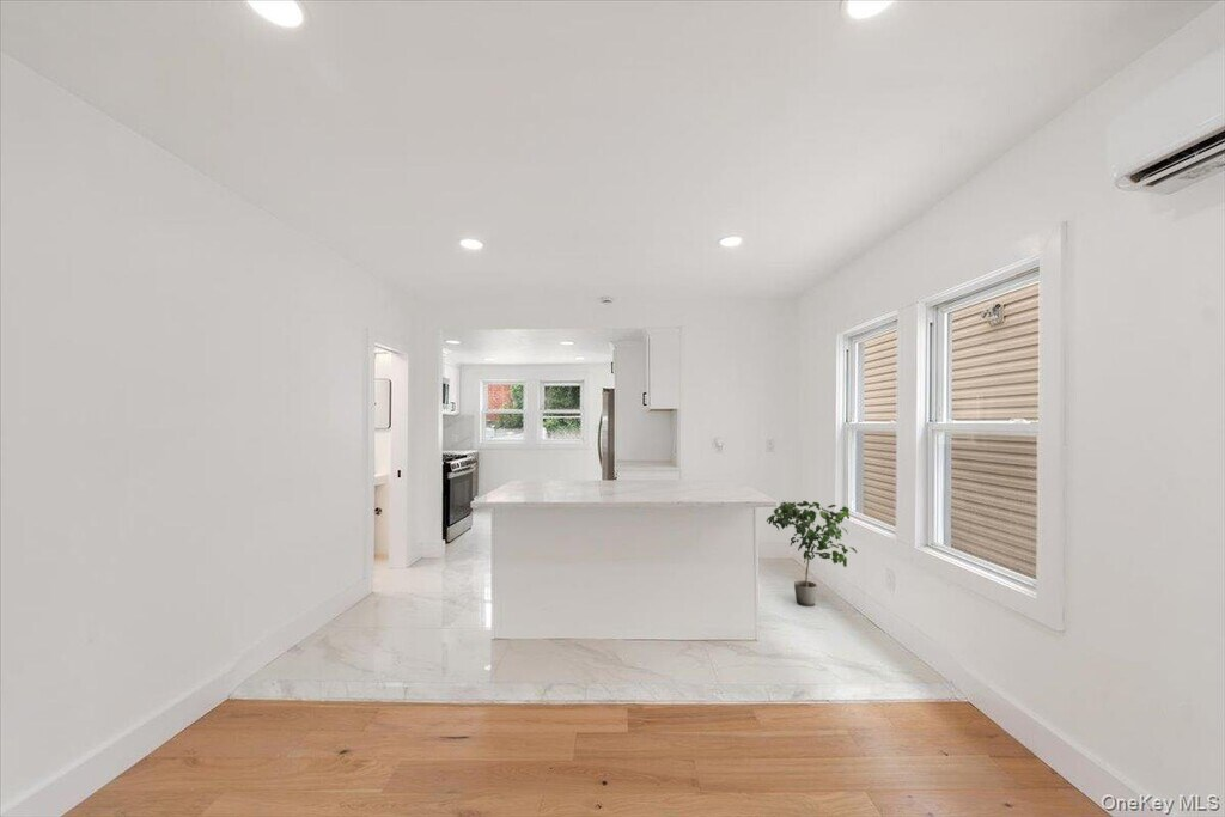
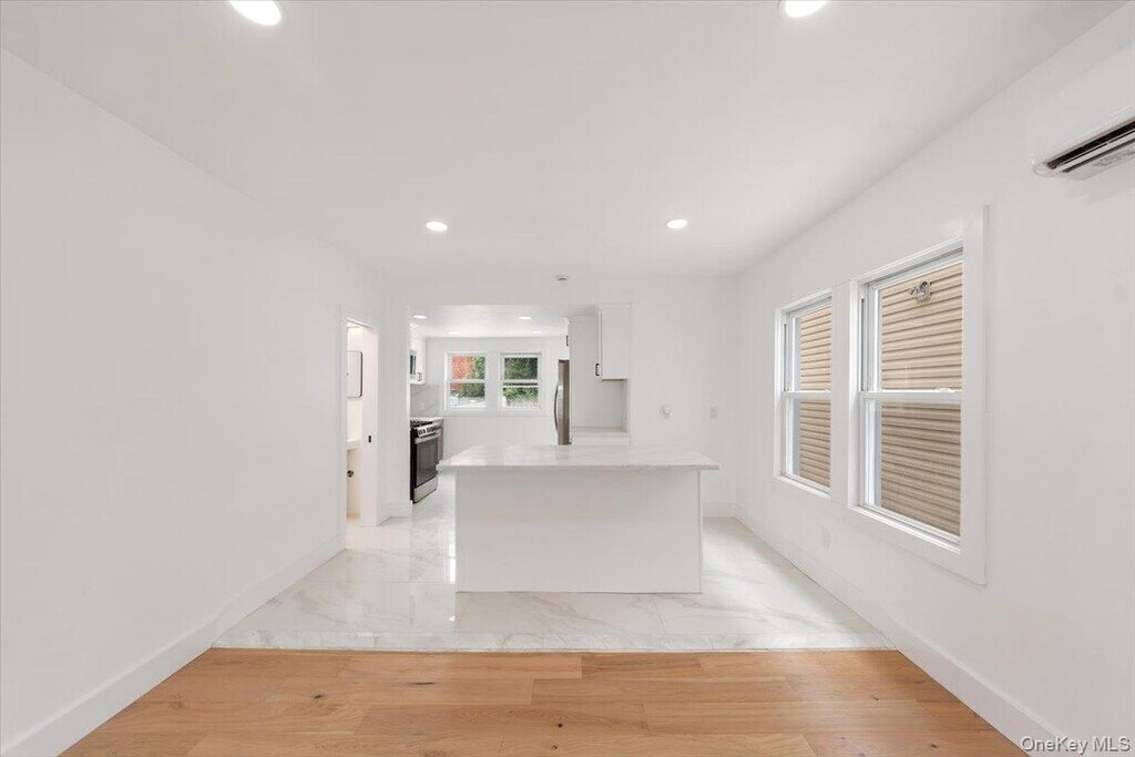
- potted plant [766,500,858,608]
